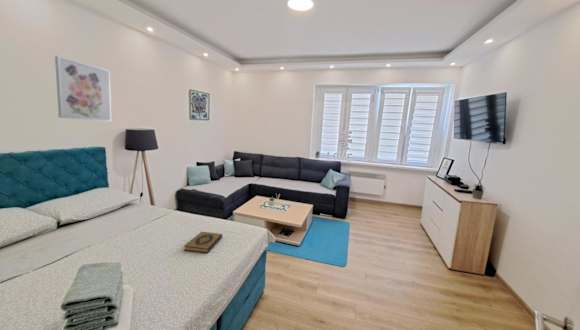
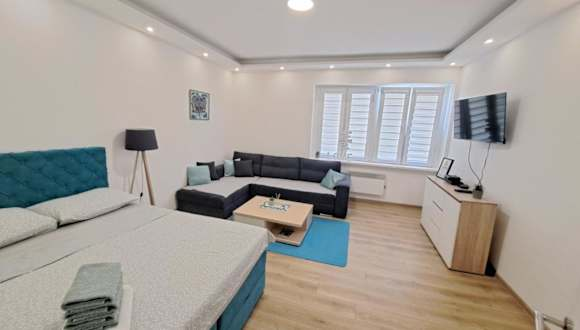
- wall art [54,55,112,123]
- hardback book [183,231,223,254]
